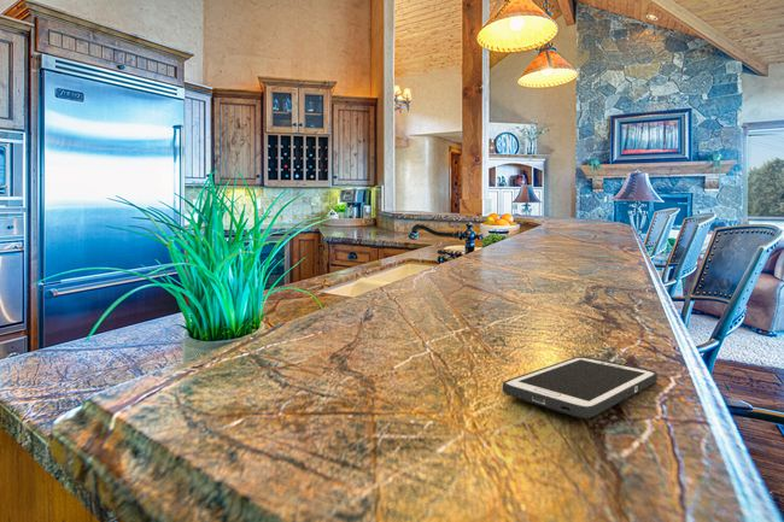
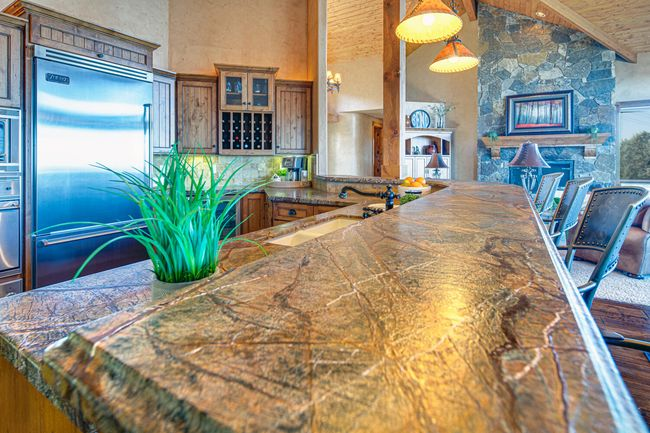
- cell phone [502,356,659,420]
